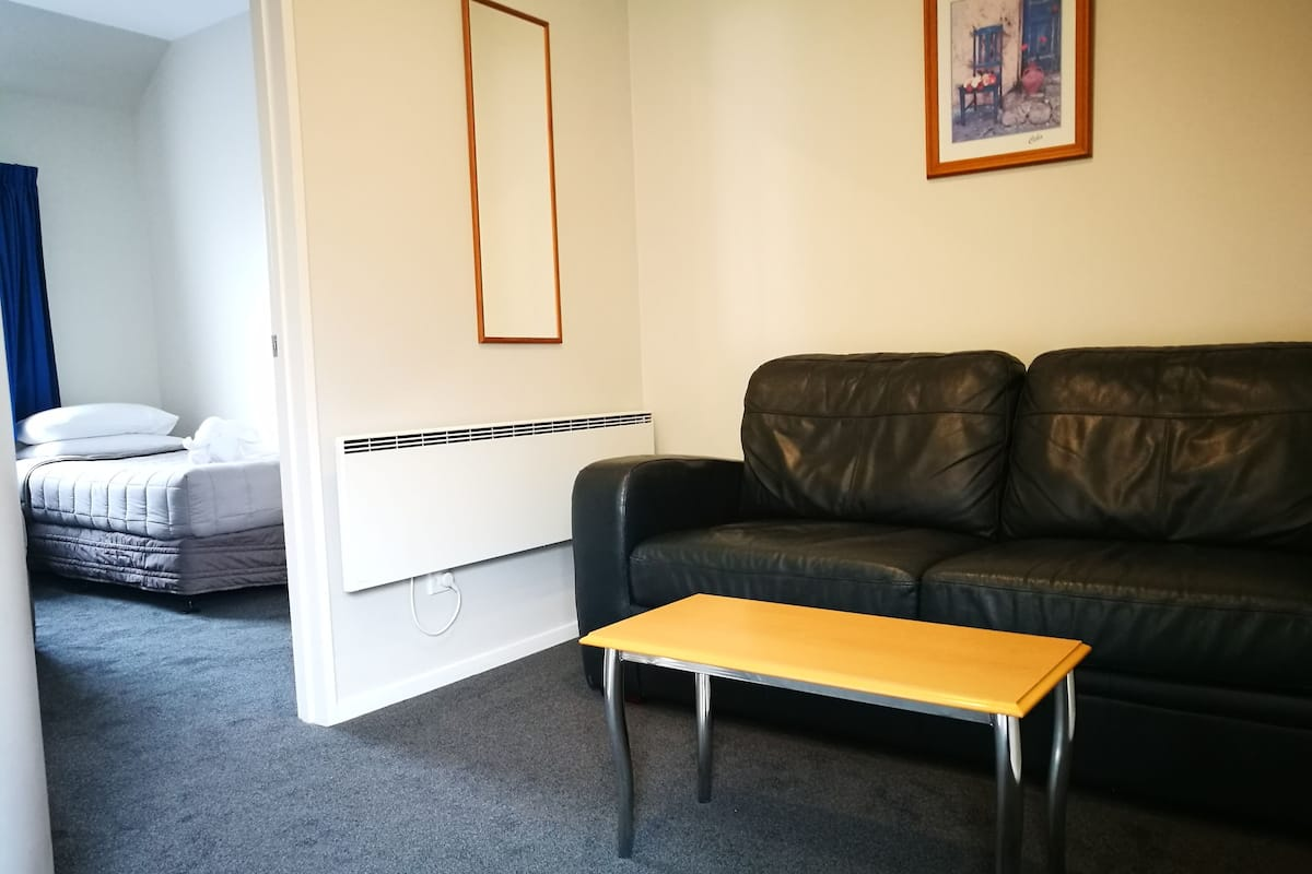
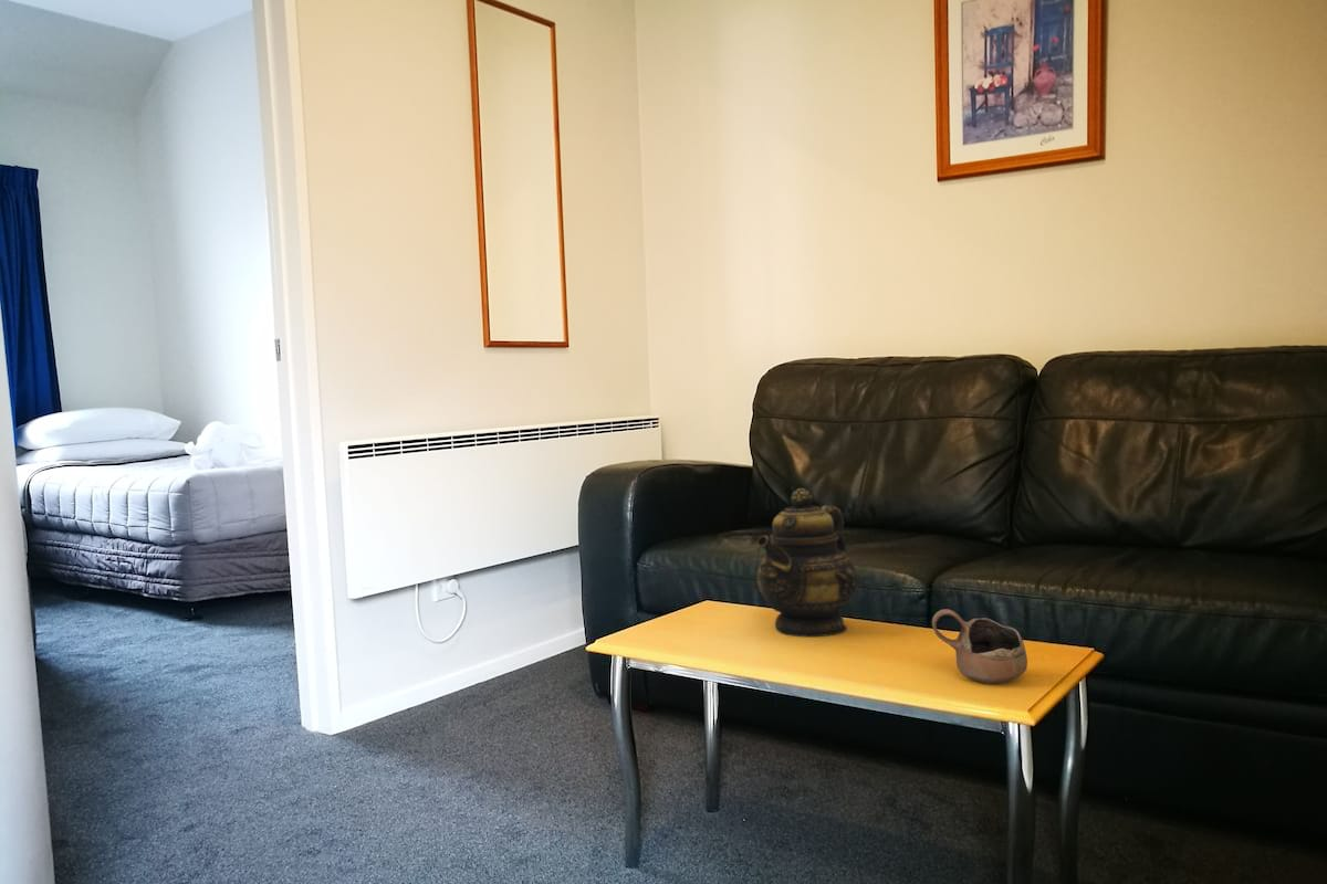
+ cup [931,608,1028,685]
+ teapot [755,487,859,638]
